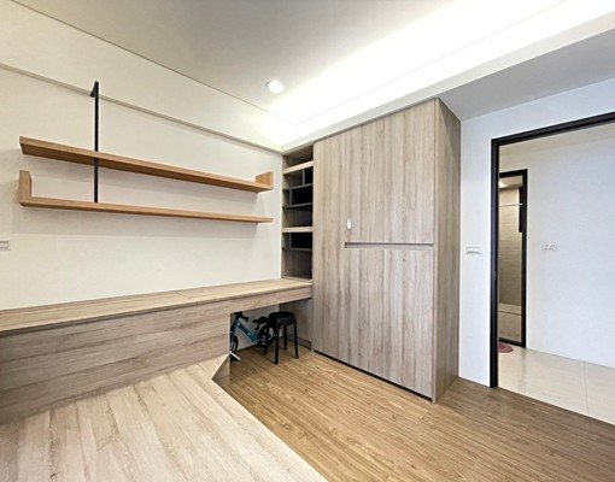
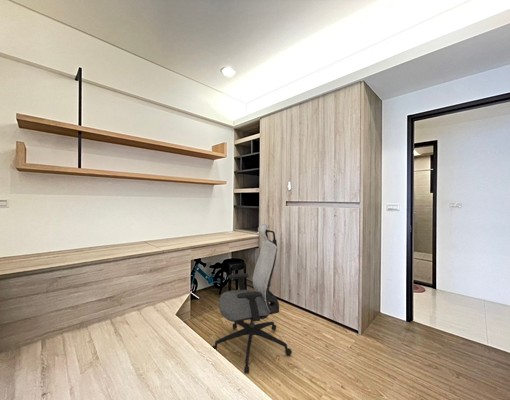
+ office chair [211,222,293,375]
